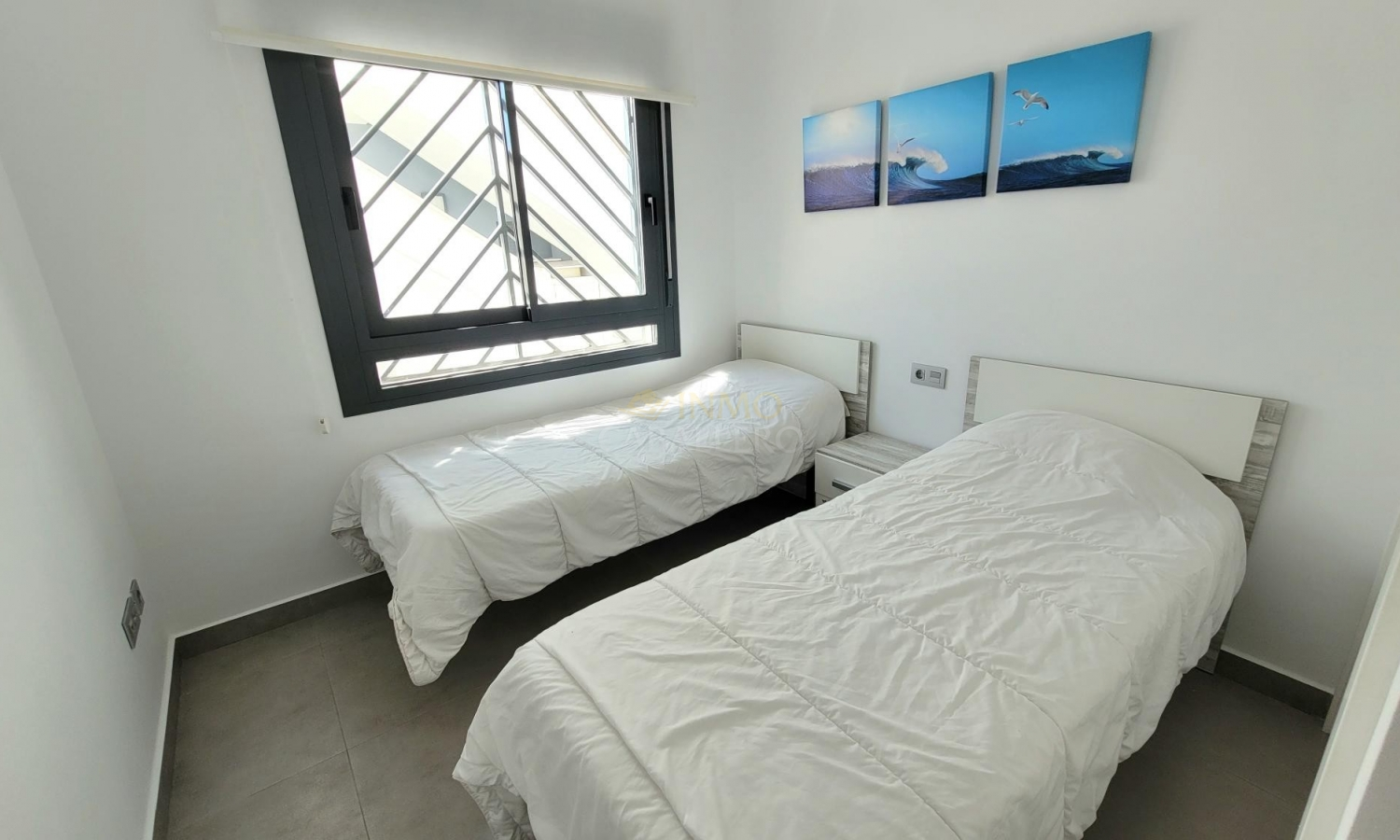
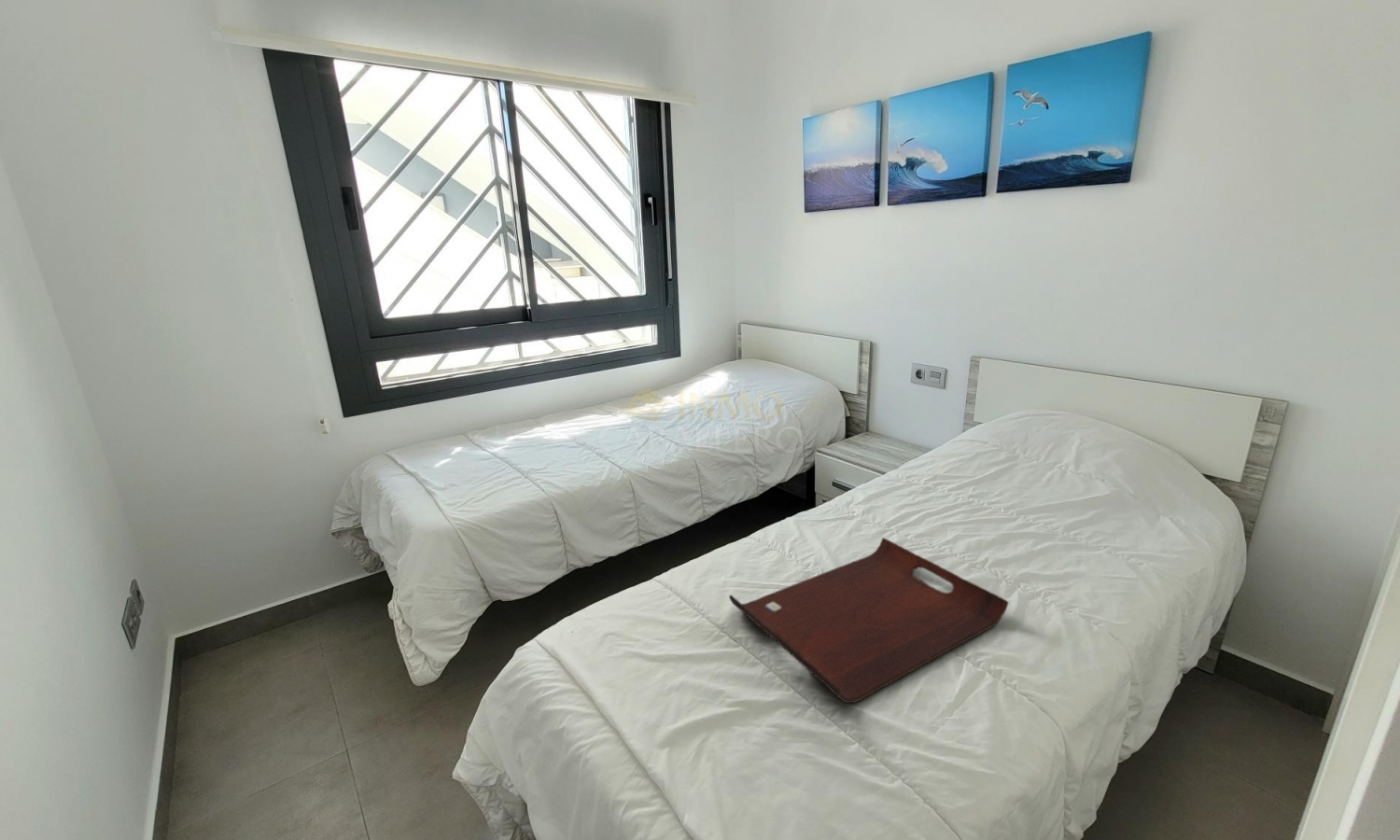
+ serving tray [728,537,1010,704]
